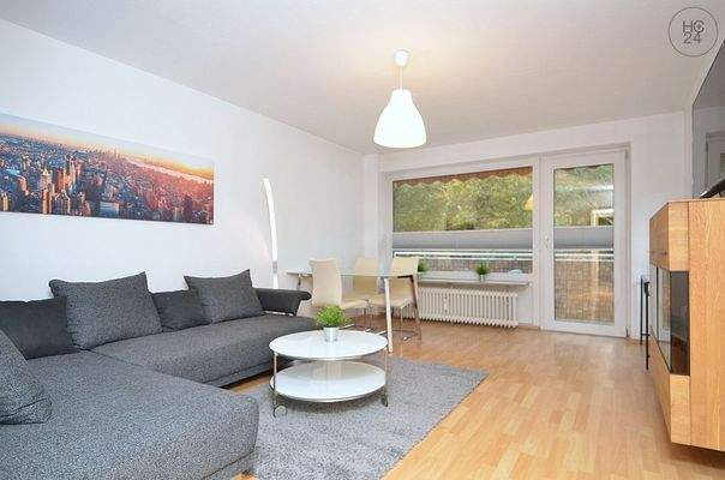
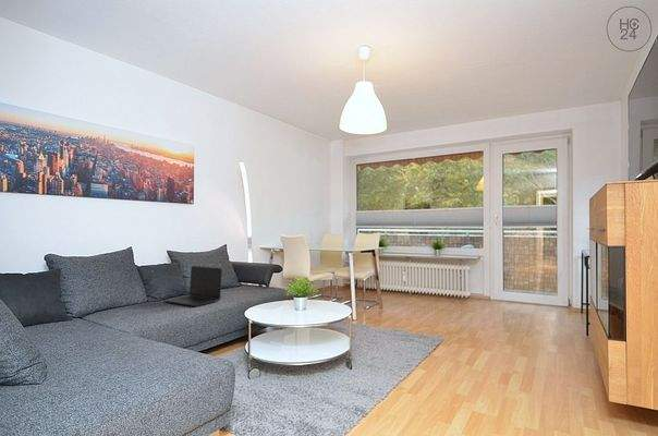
+ laptop [163,265,223,307]
